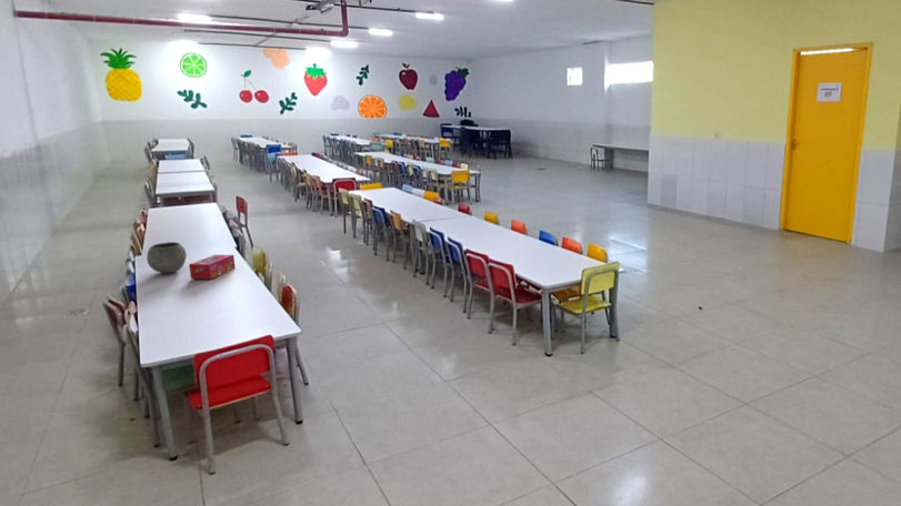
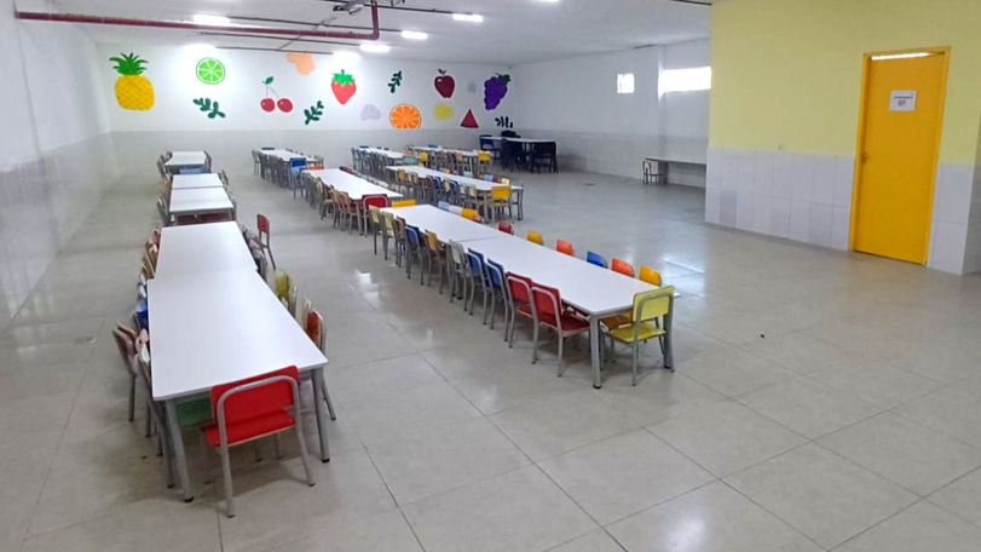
- tissue box [188,254,237,280]
- bowl [146,241,188,274]
